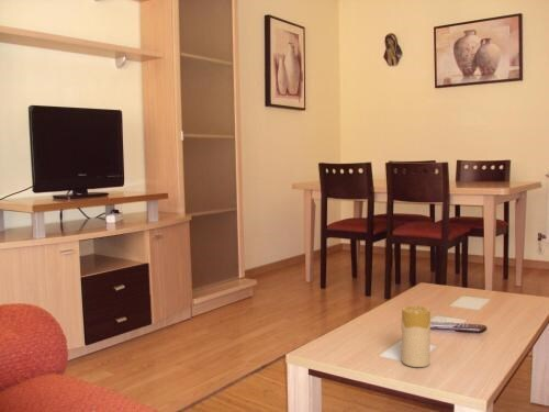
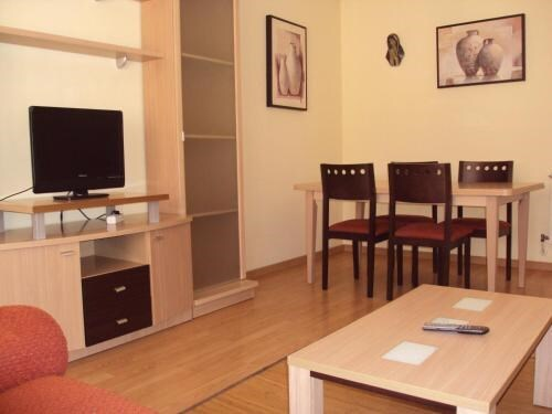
- candle [400,304,432,368]
